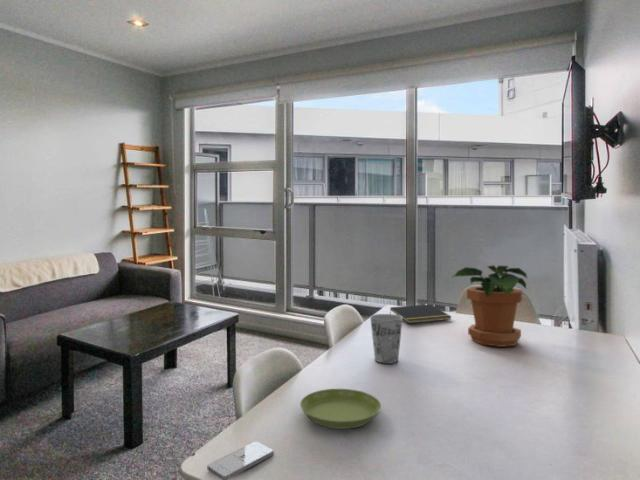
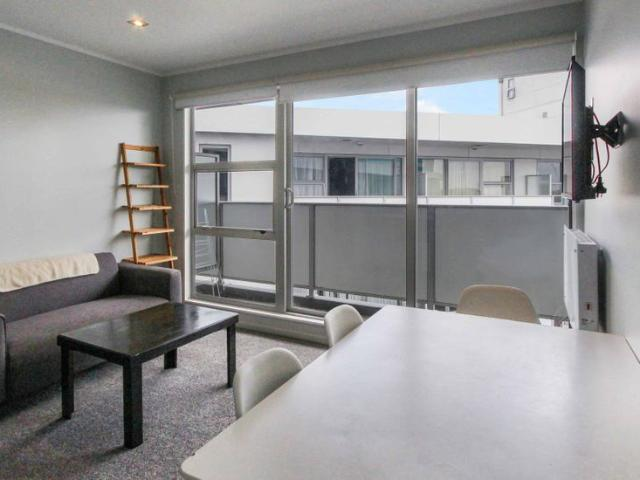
- cup [369,313,403,365]
- smartphone [206,441,275,480]
- notepad [389,303,452,324]
- saucer [299,388,382,430]
- potted plant [451,264,529,348]
